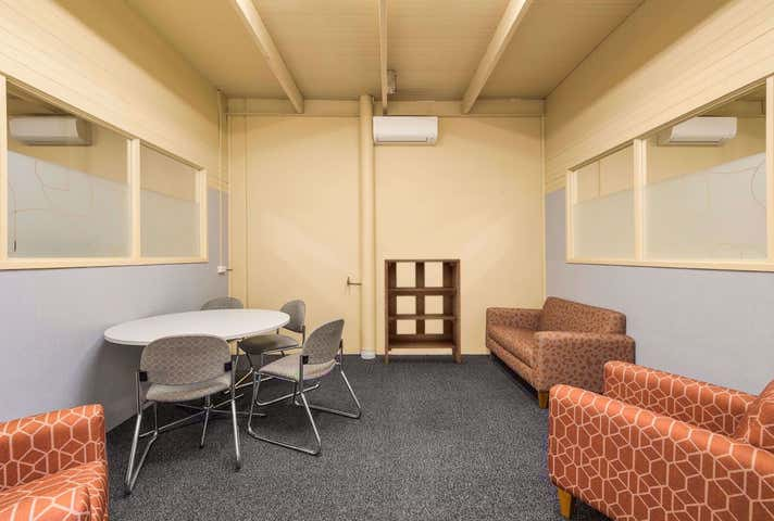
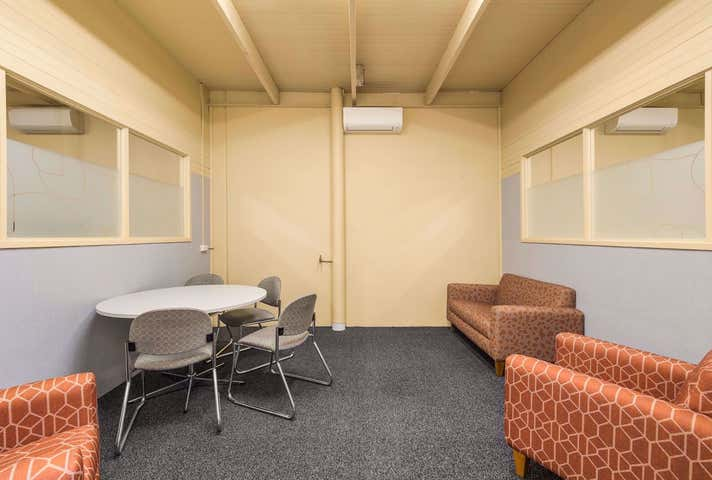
- bookshelf [384,258,462,365]
